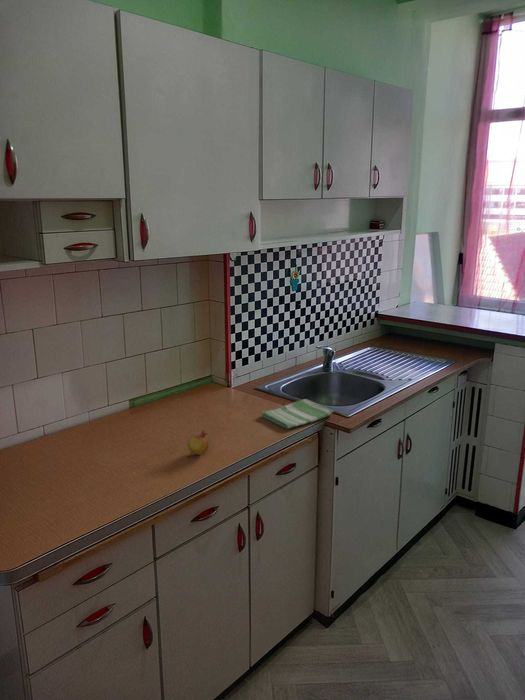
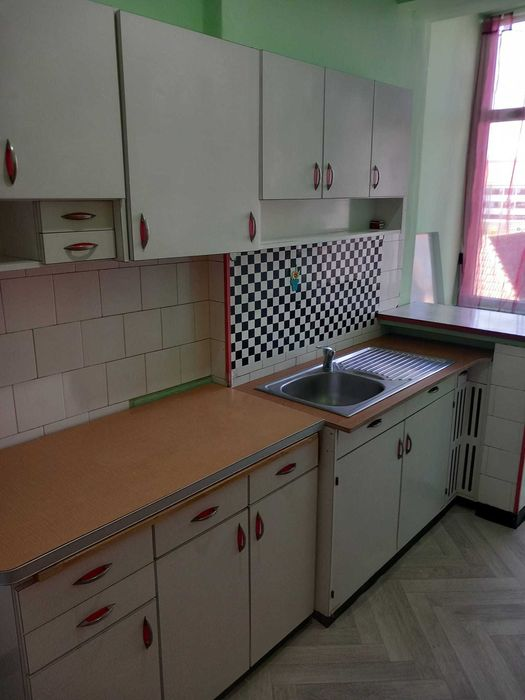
- fruit [186,429,210,458]
- dish towel [260,398,334,430]
